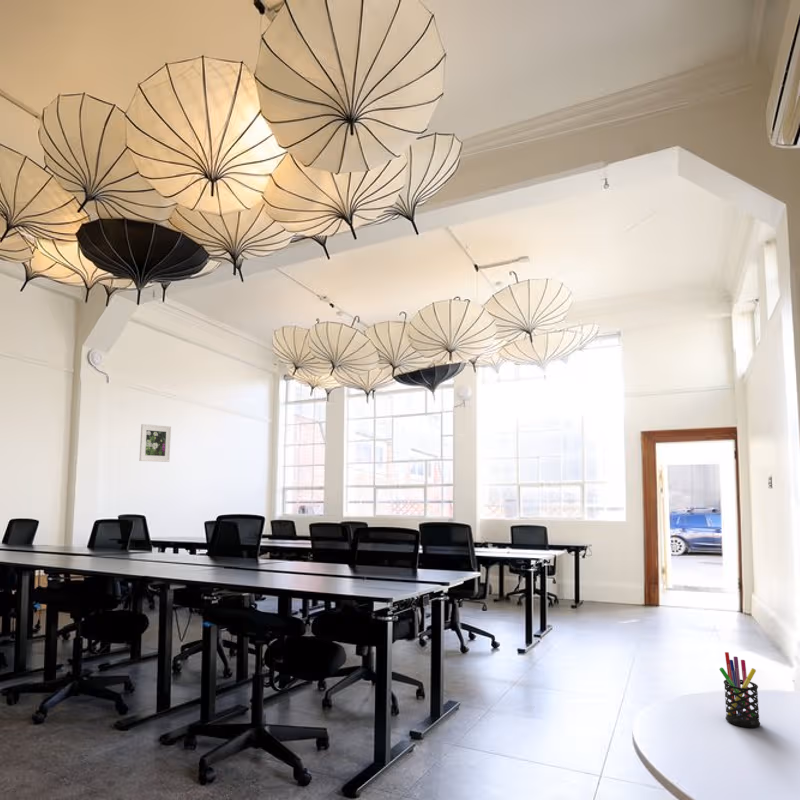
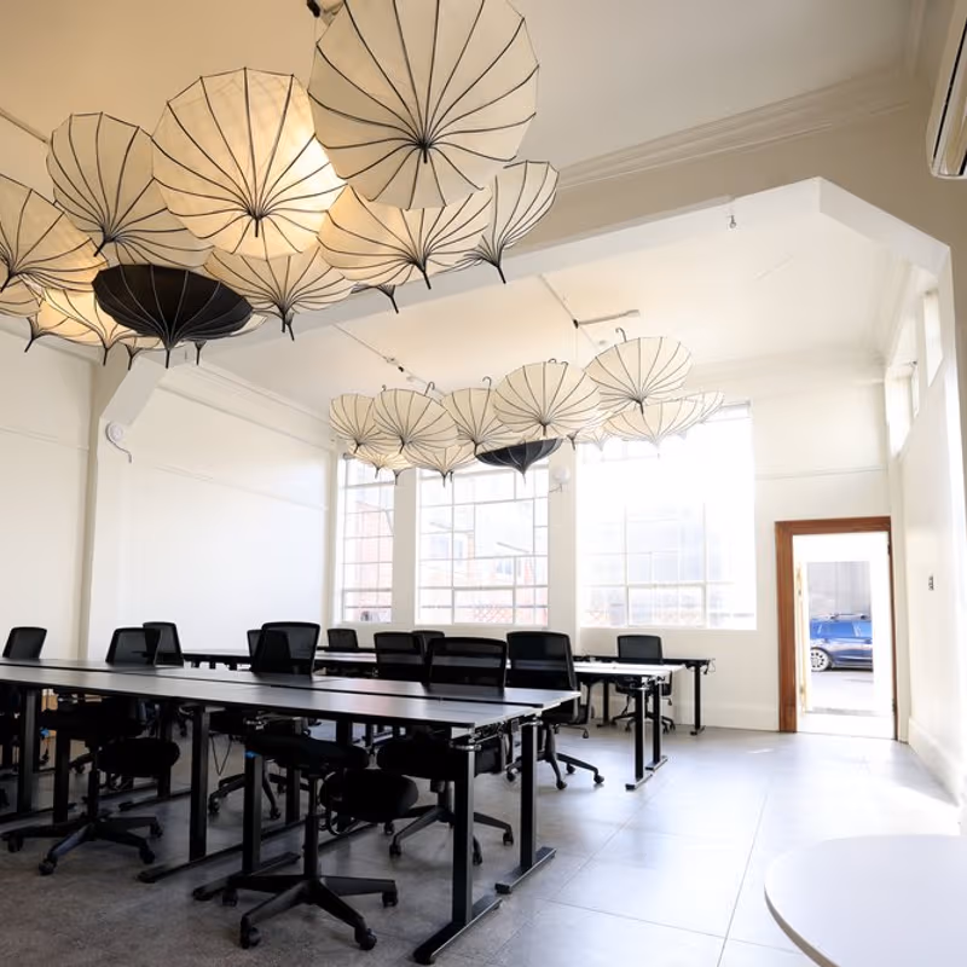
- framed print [138,423,172,463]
- pen holder [719,651,761,728]
